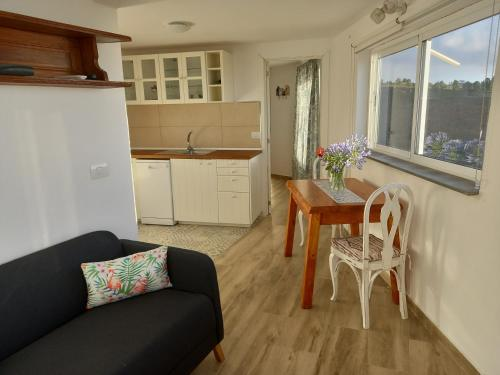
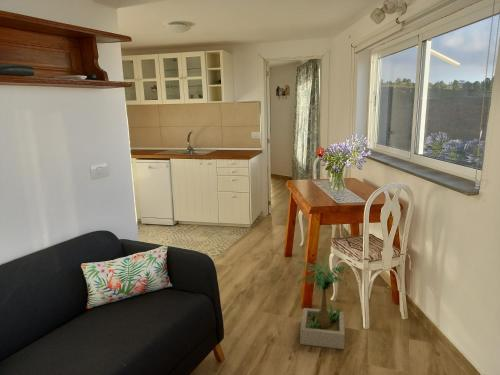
+ potted plant [297,252,355,350]
